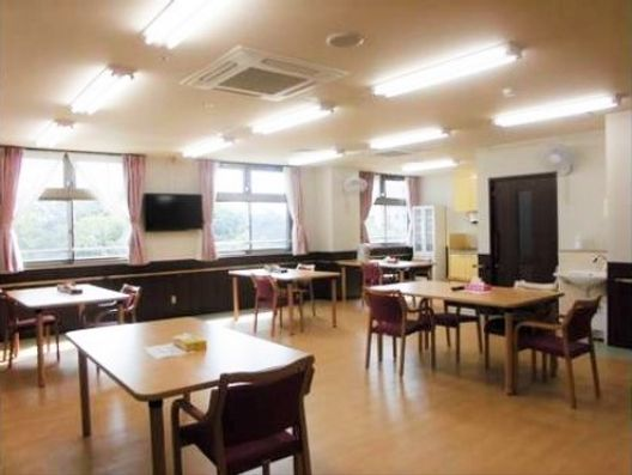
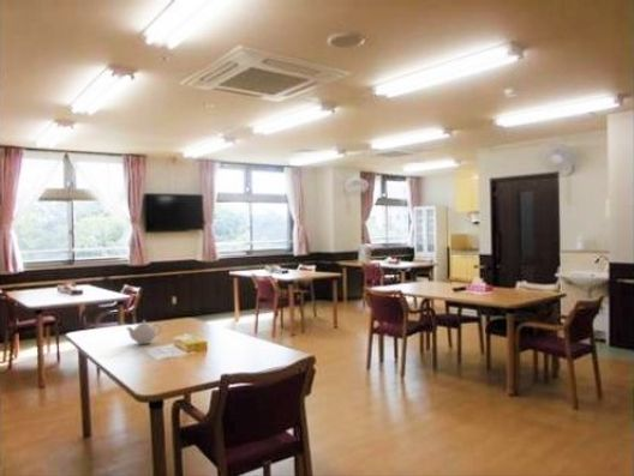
+ teapot [125,319,162,345]
